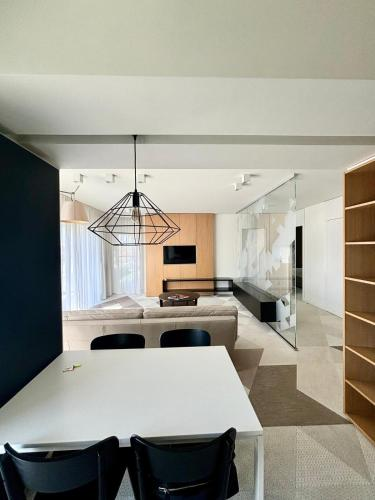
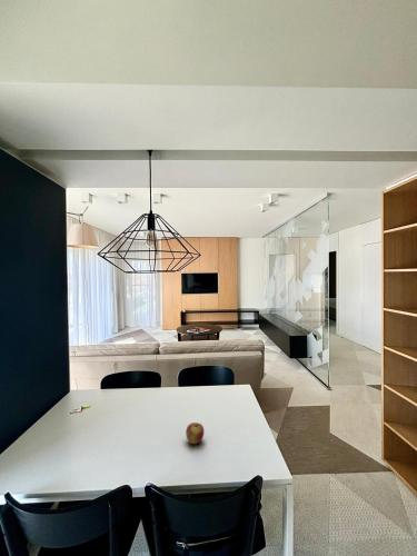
+ apple [185,421,205,445]
